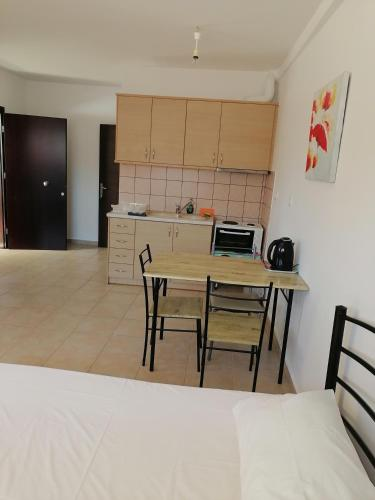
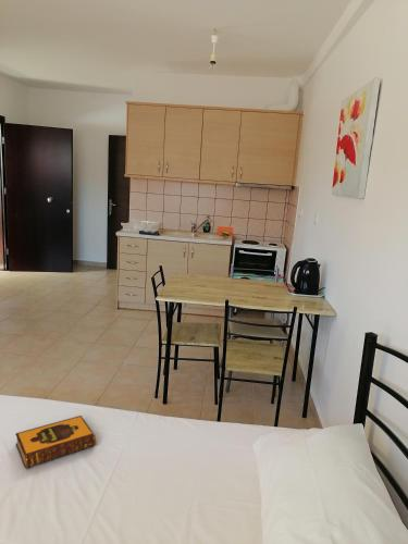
+ hardback book [14,415,97,470]
